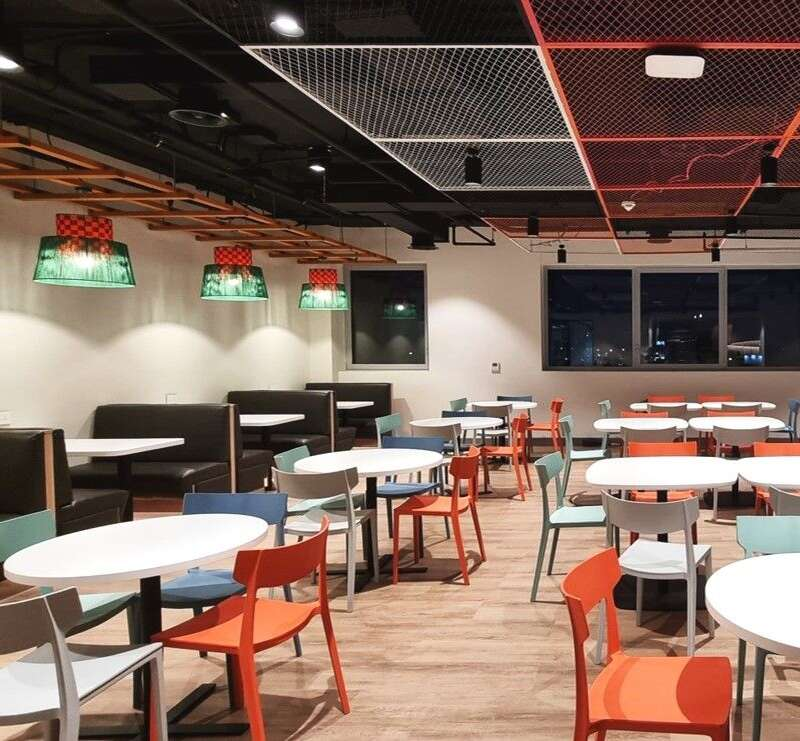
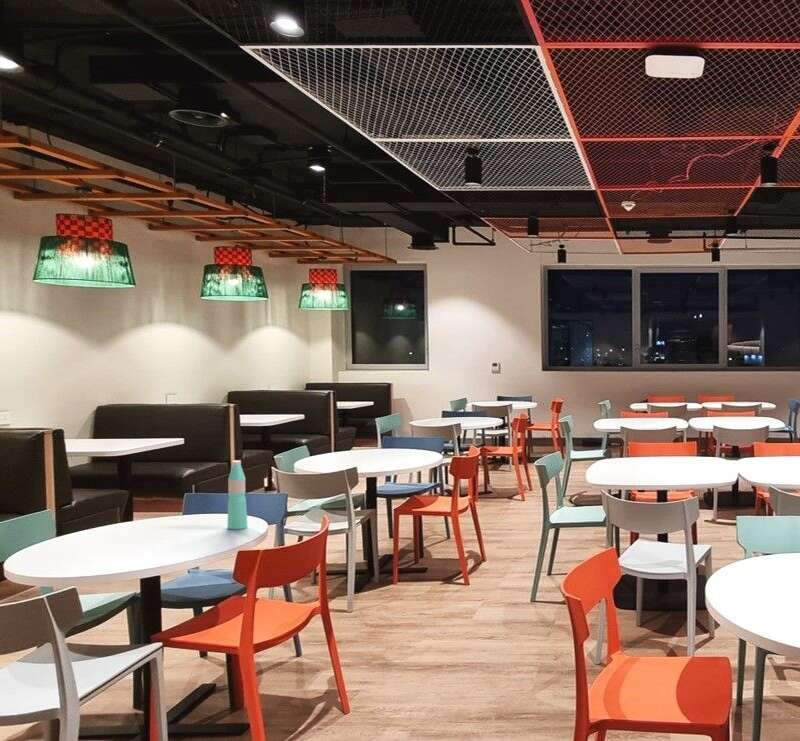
+ water bottle [226,459,249,530]
